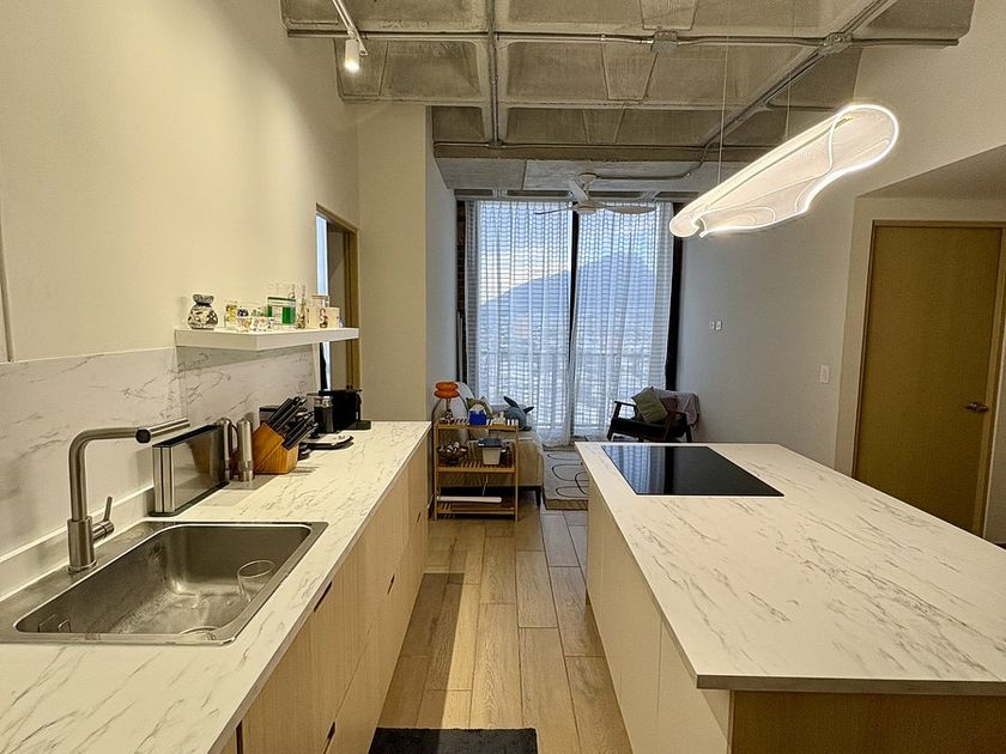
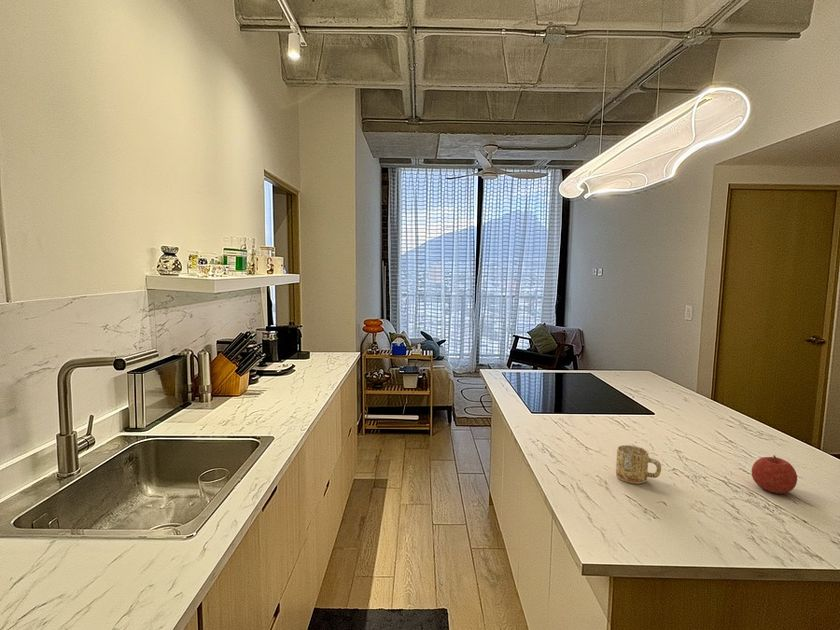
+ fruit [751,454,798,495]
+ mug [615,444,662,485]
